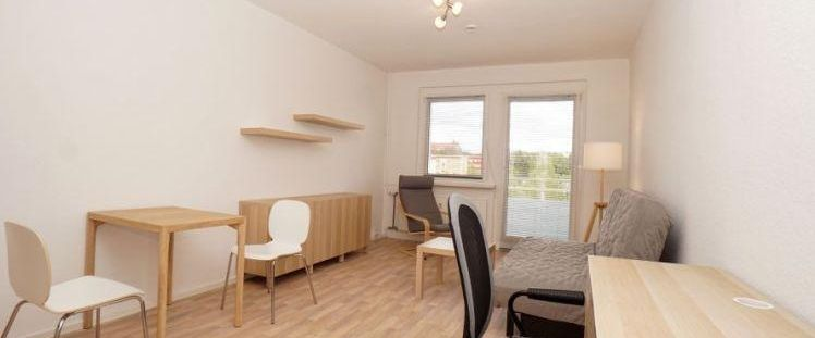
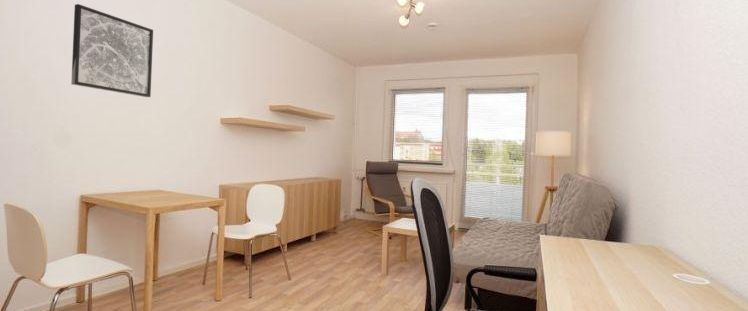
+ wall art [70,3,154,98]
